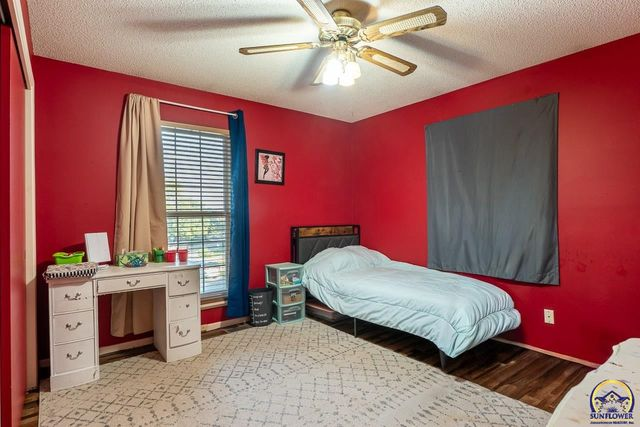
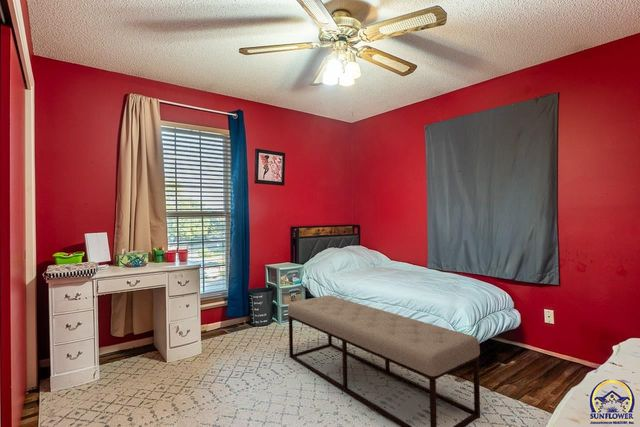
+ bench [287,294,481,427]
